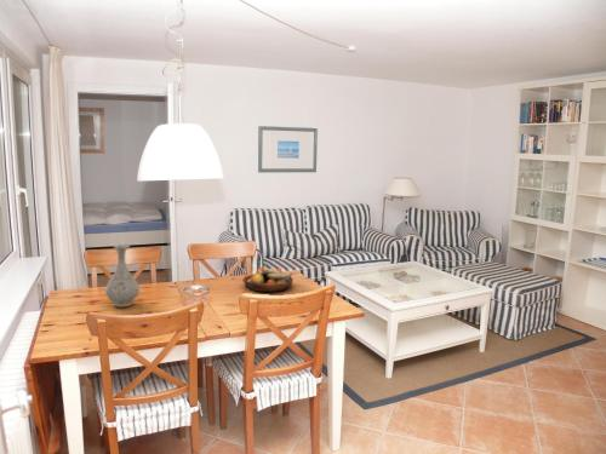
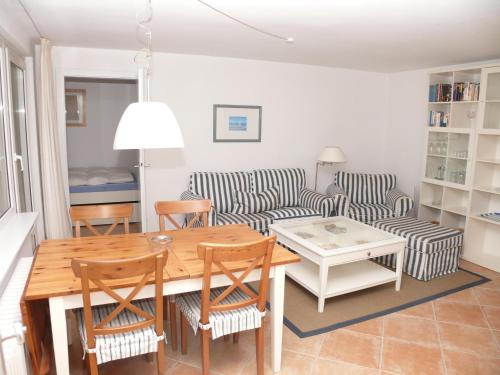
- fruit bowl [241,266,295,293]
- vase [104,243,141,309]
